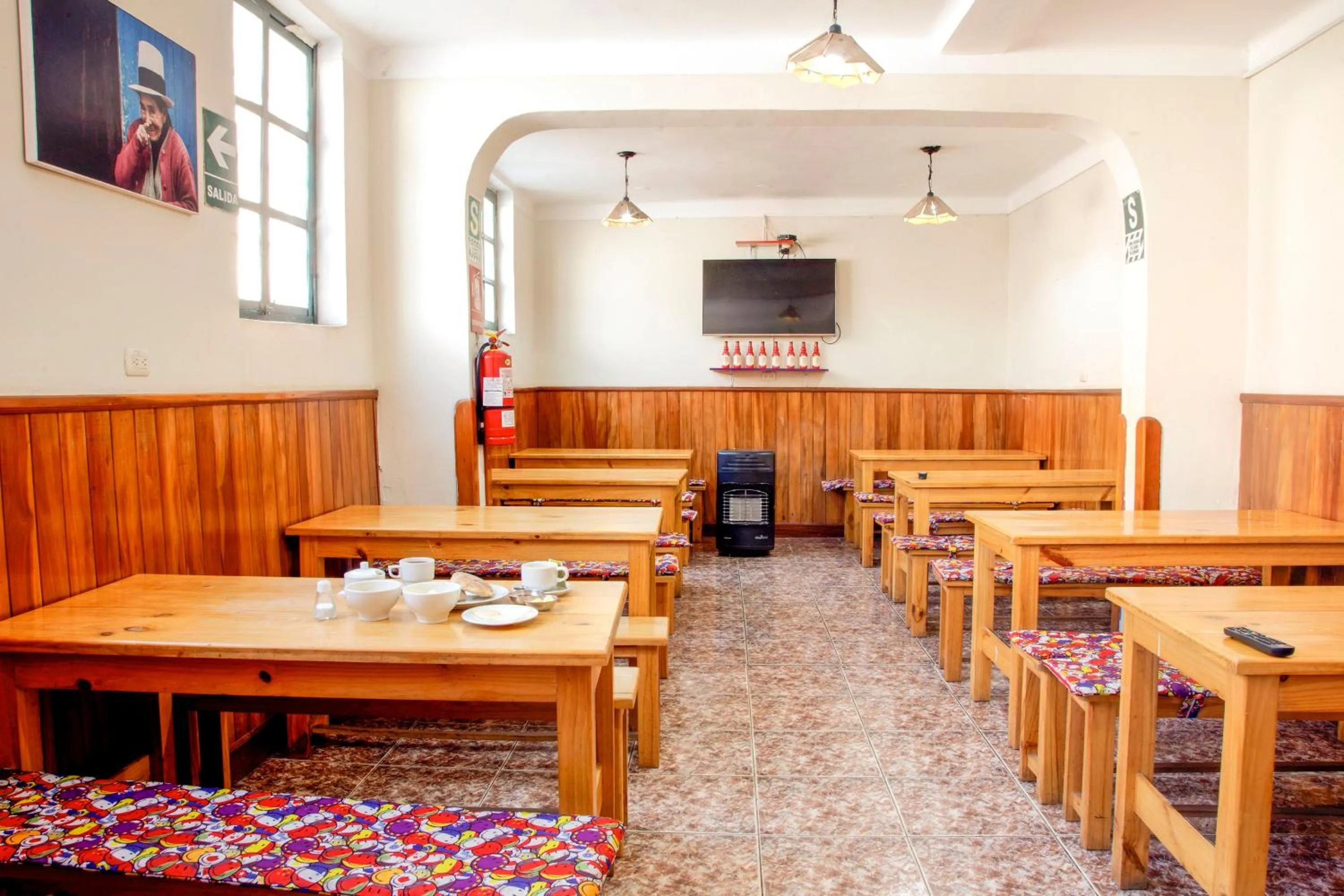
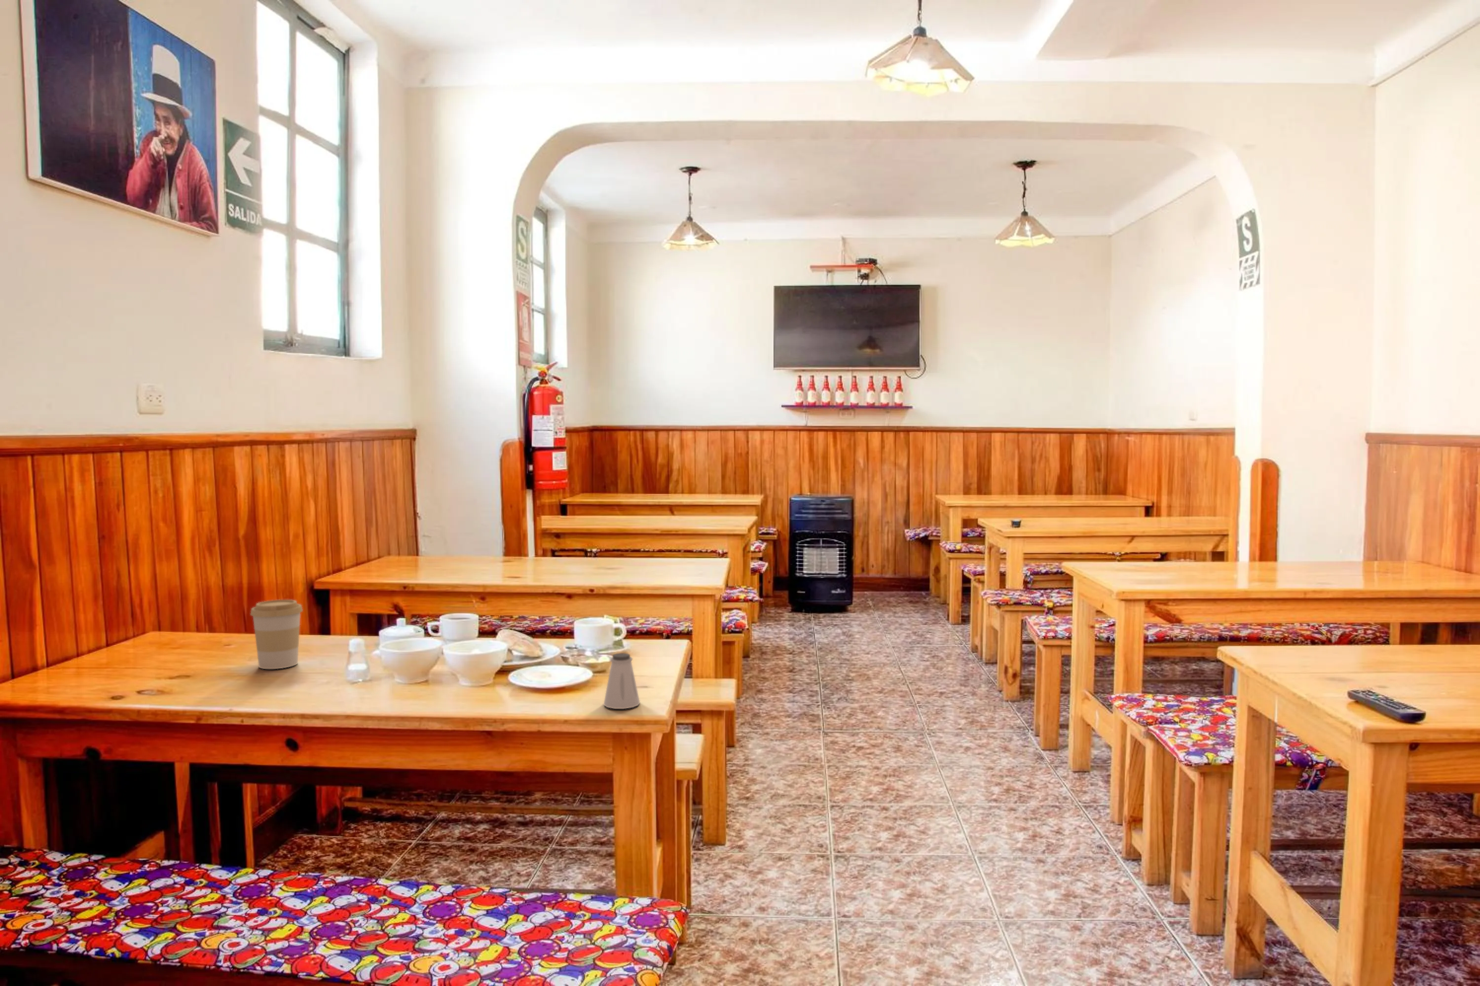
+ saltshaker [602,653,641,710]
+ coffee cup [250,599,304,669]
